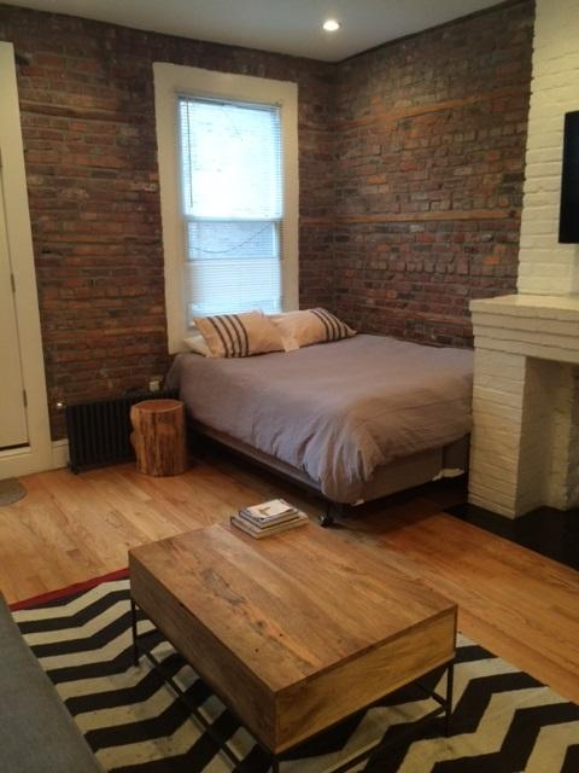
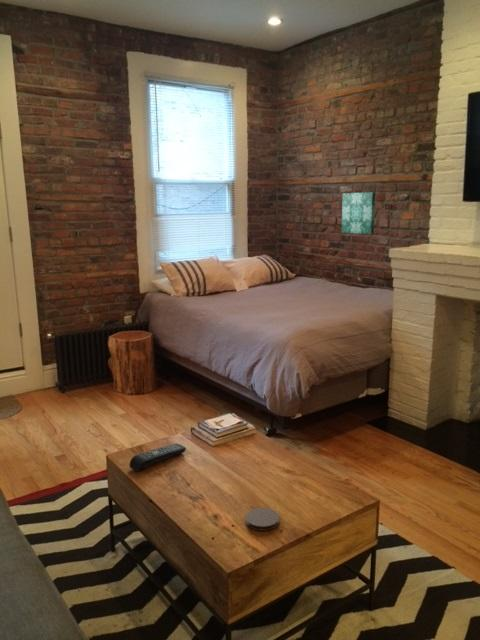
+ remote control [128,443,187,472]
+ coaster [245,507,280,532]
+ wall art [341,191,376,235]
